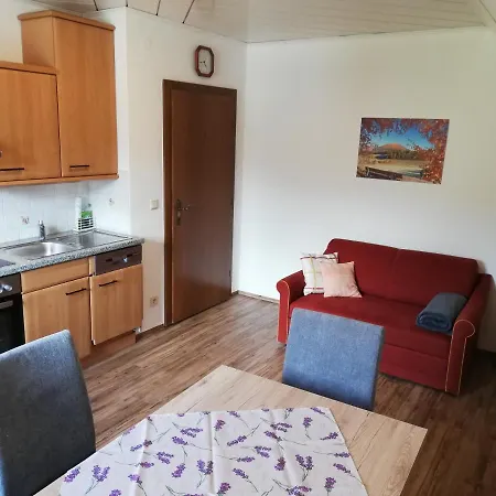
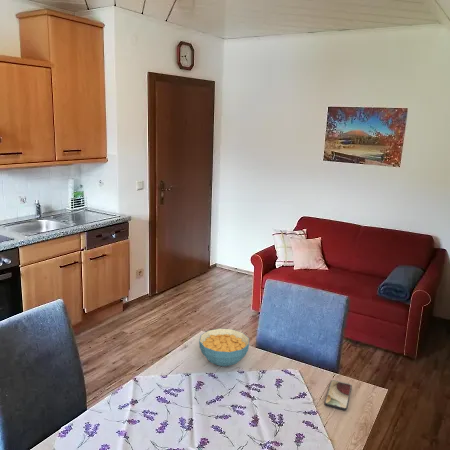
+ smartphone [324,379,353,412]
+ cereal bowl [198,328,250,367]
